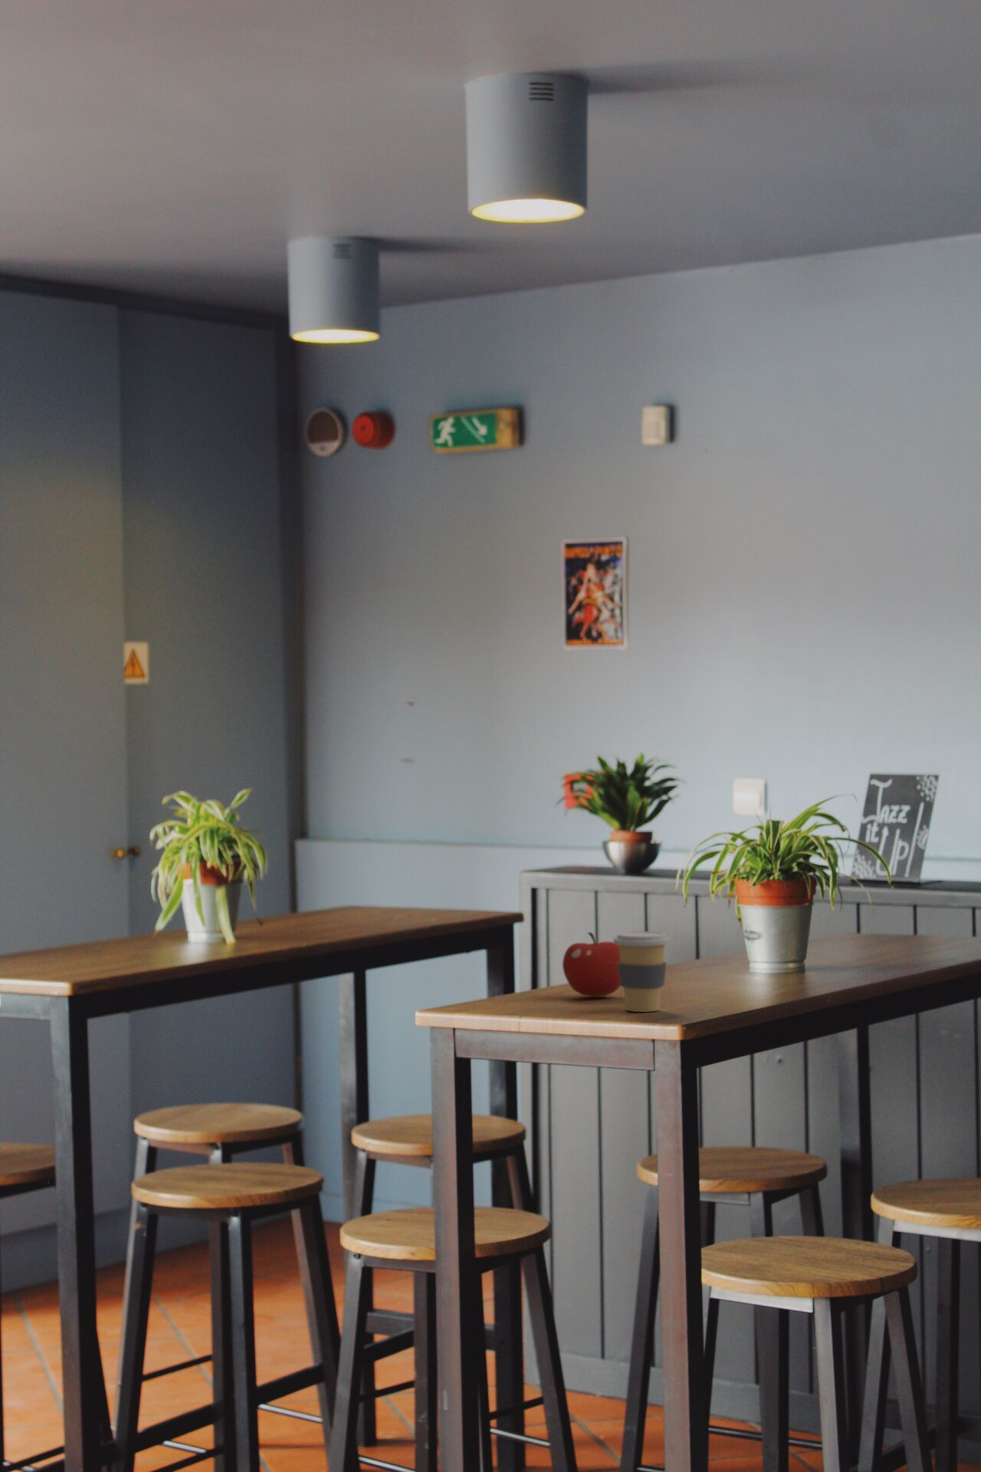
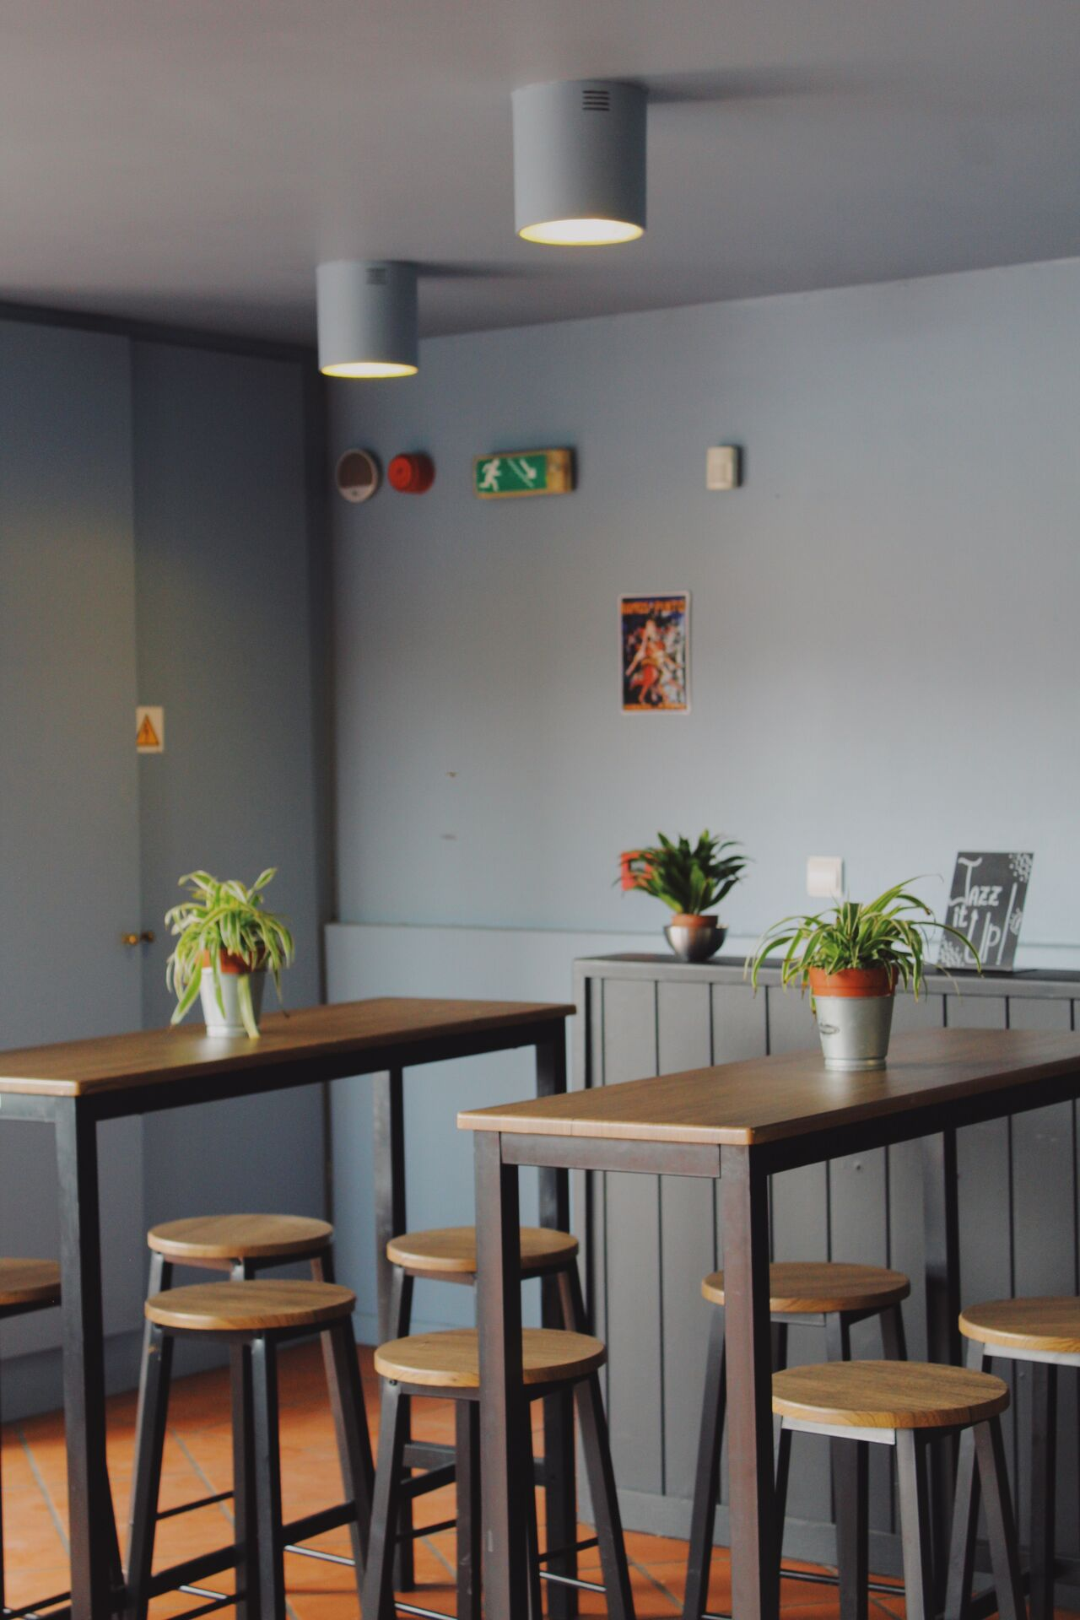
- fruit [562,932,621,998]
- coffee cup [613,931,670,1013]
